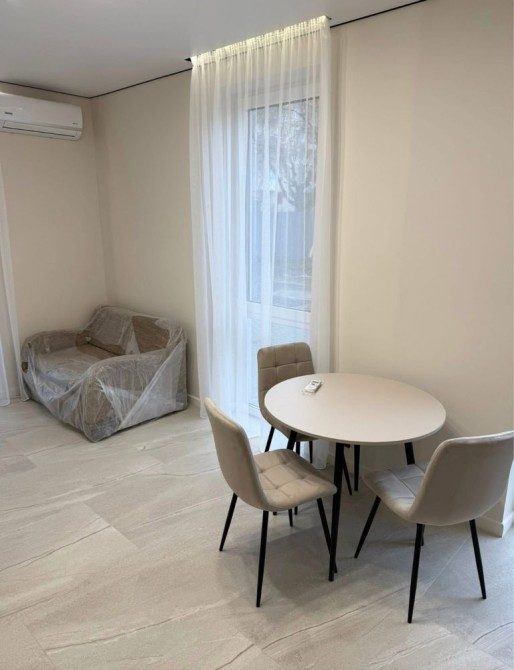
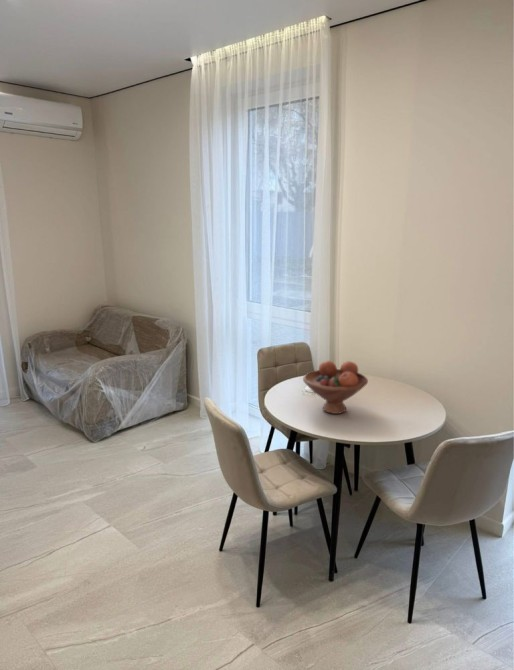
+ fruit bowl [302,360,369,415]
